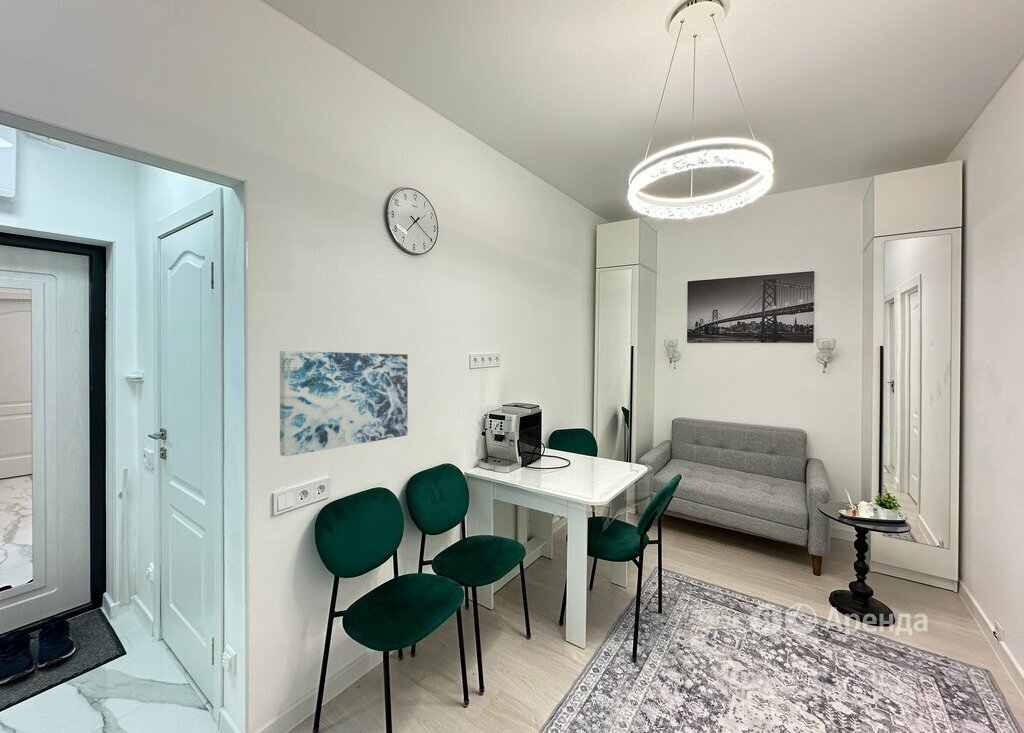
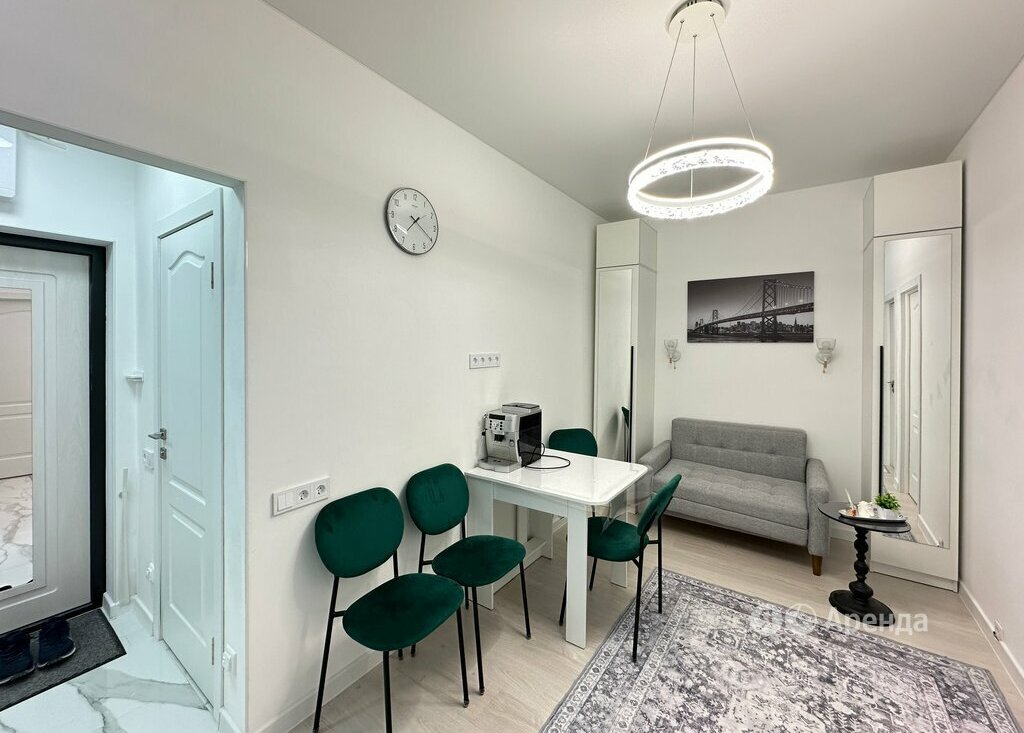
- wall art [279,350,409,457]
